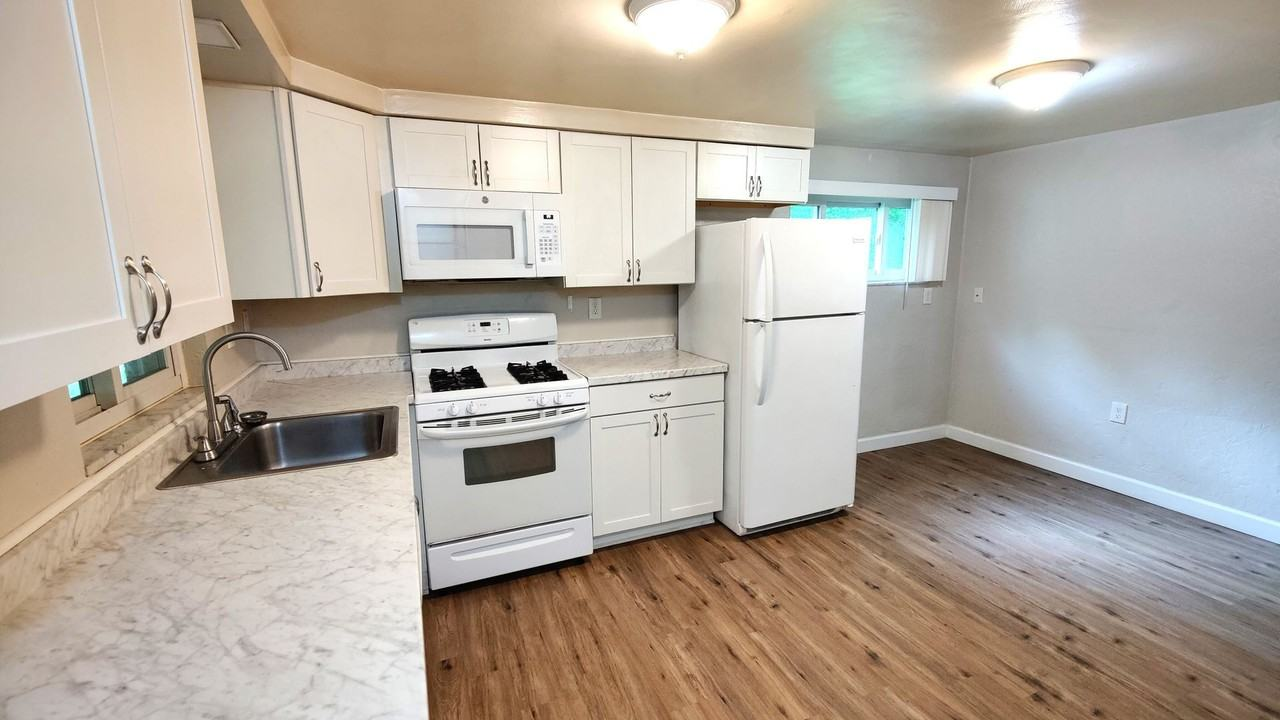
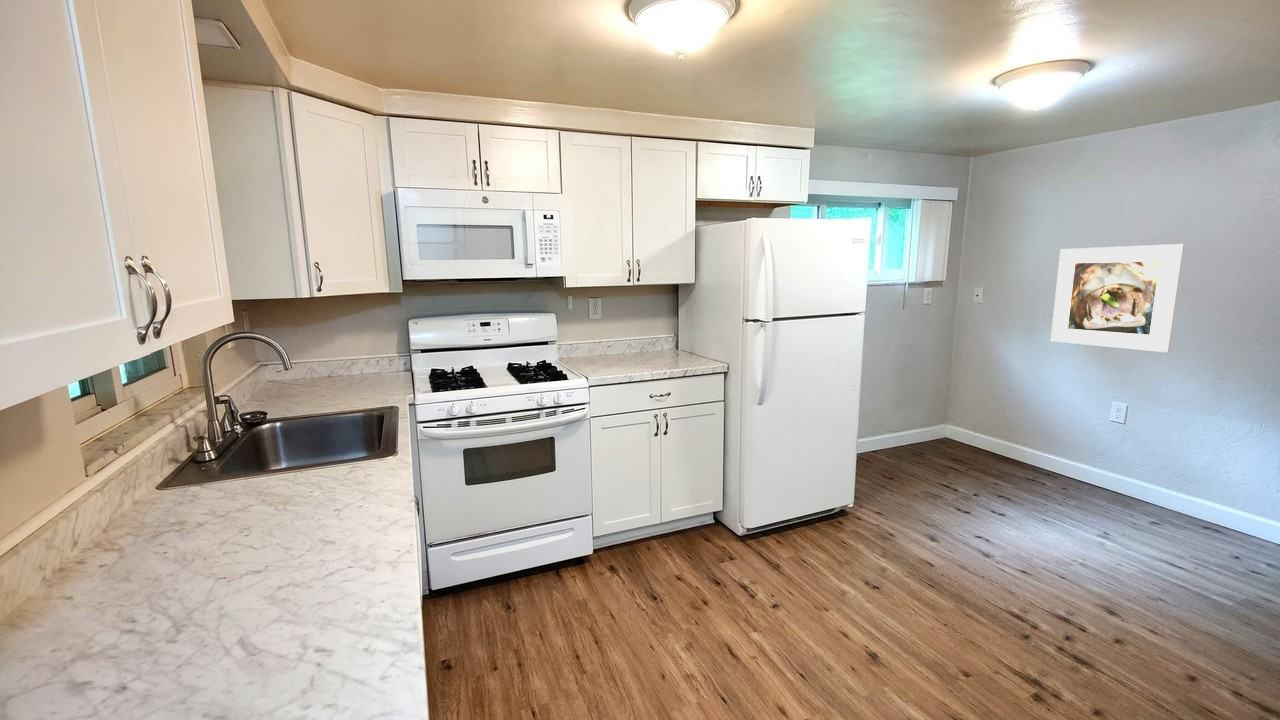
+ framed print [1050,243,1185,353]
